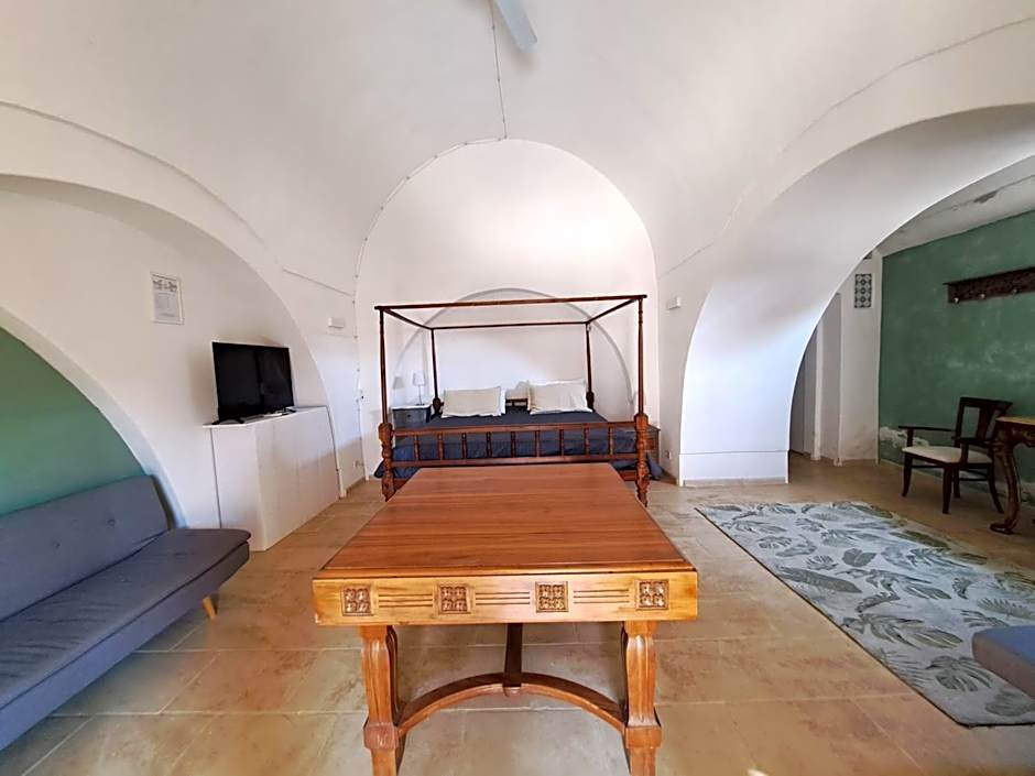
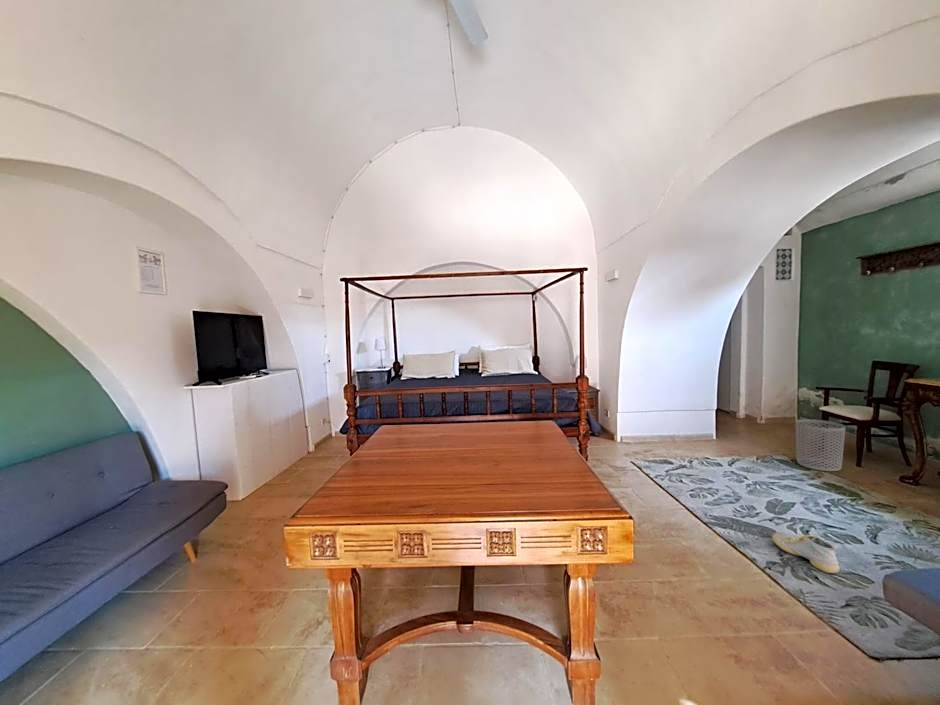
+ waste bin [794,418,846,472]
+ shoe [772,531,840,574]
